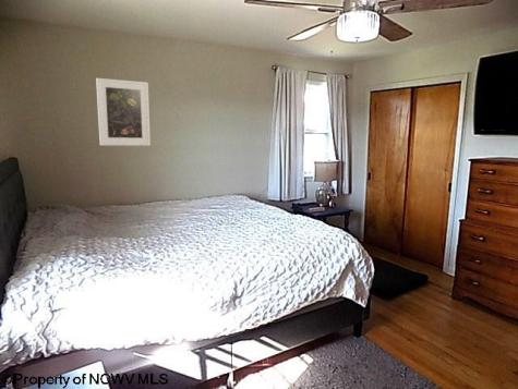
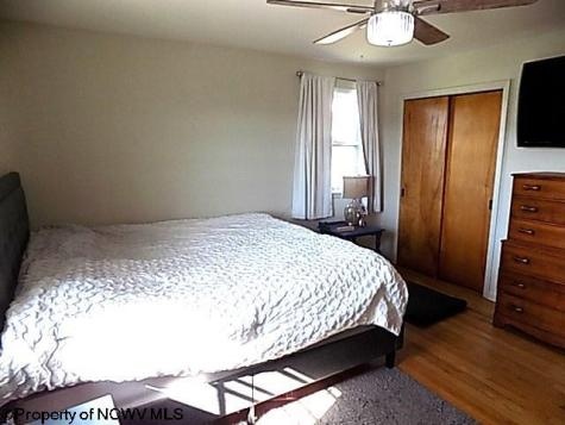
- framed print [95,77,152,147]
